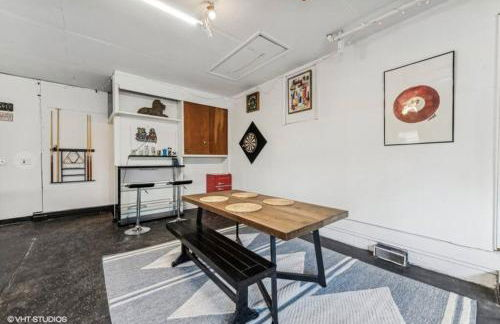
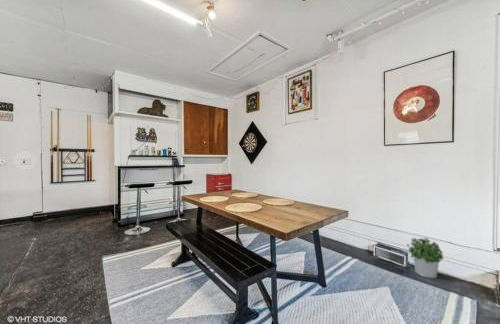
+ potted plant [406,237,445,279]
